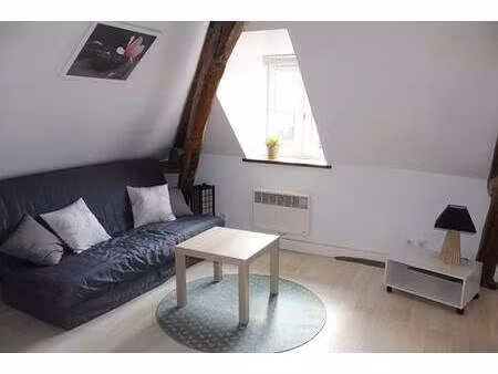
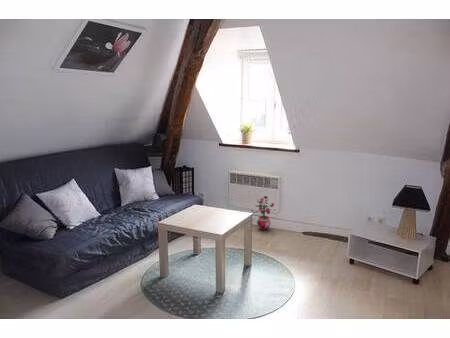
+ potted plant [254,195,275,231]
